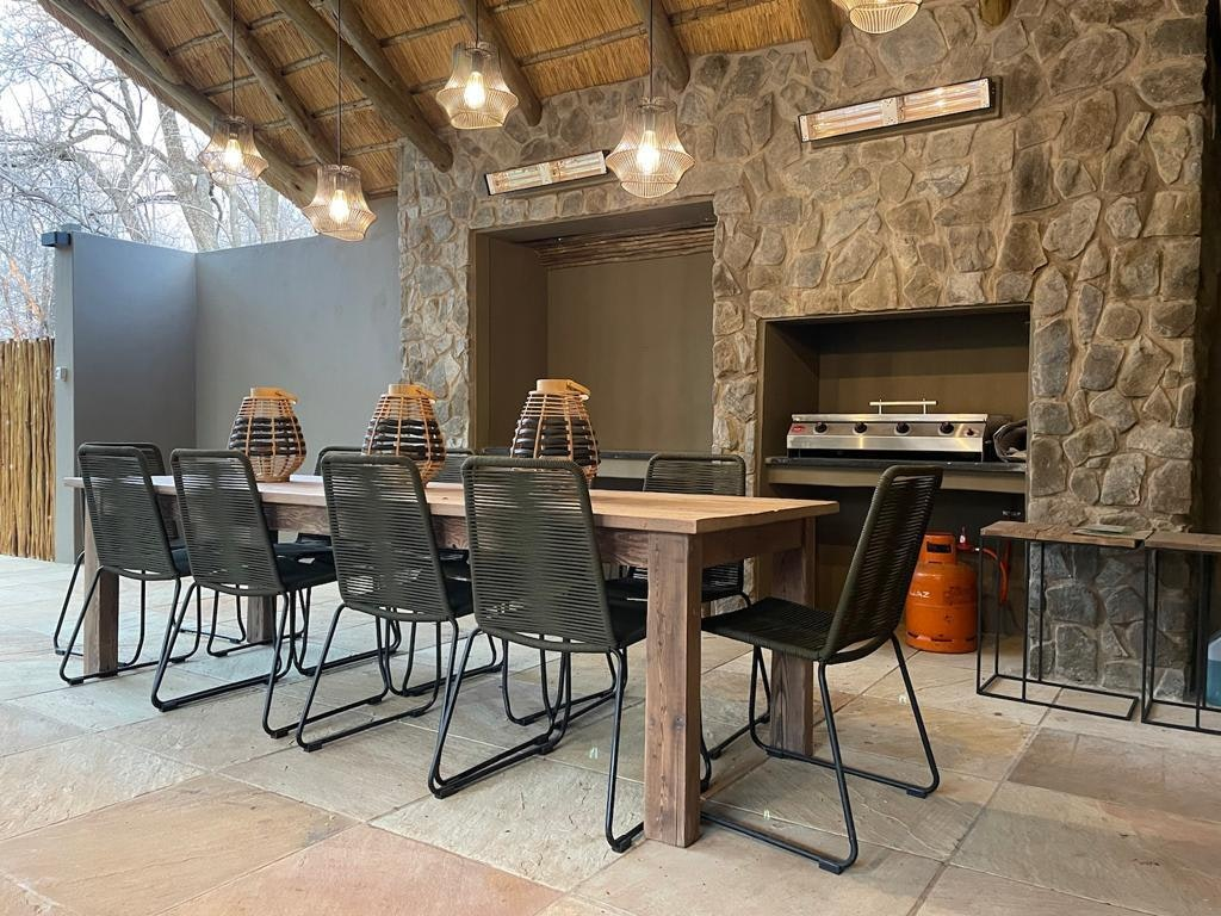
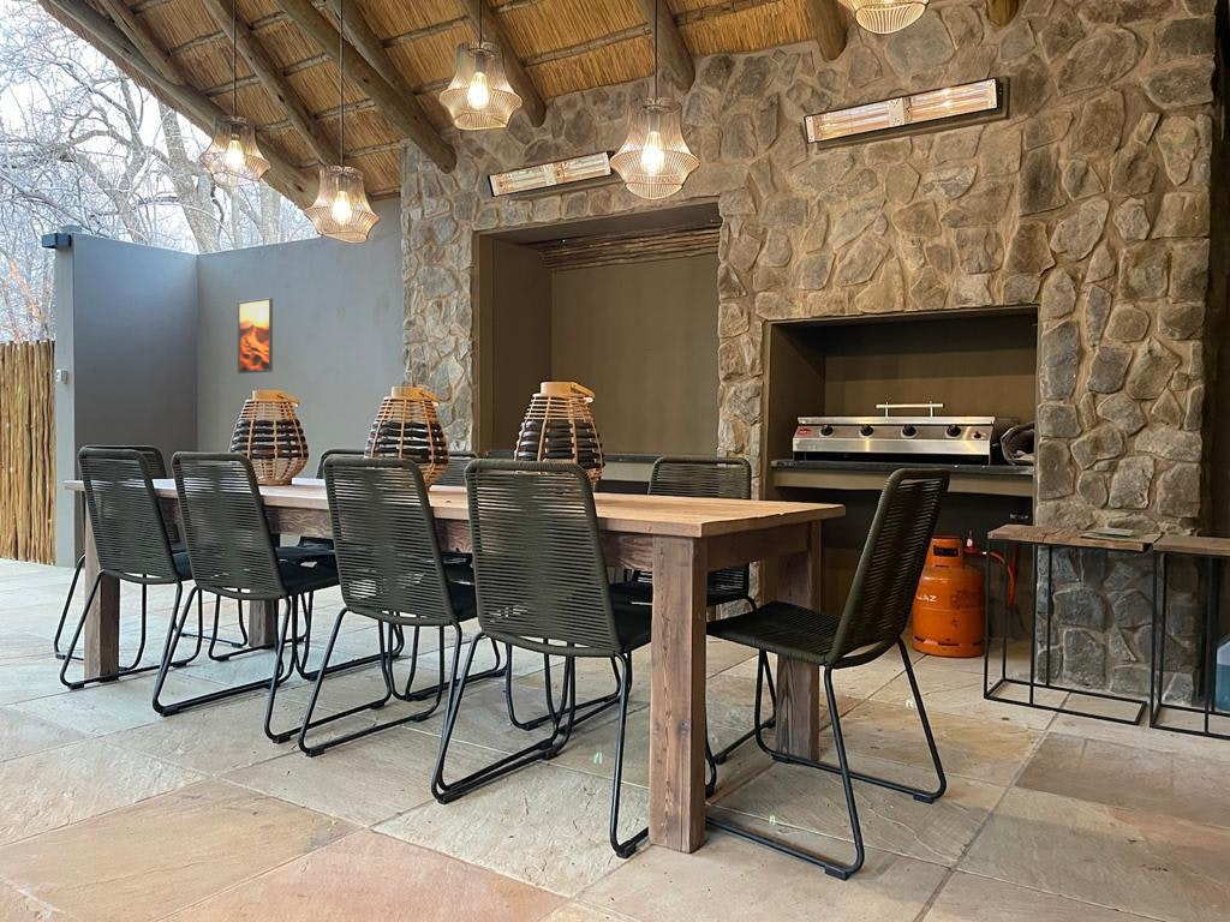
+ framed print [237,297,274,375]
